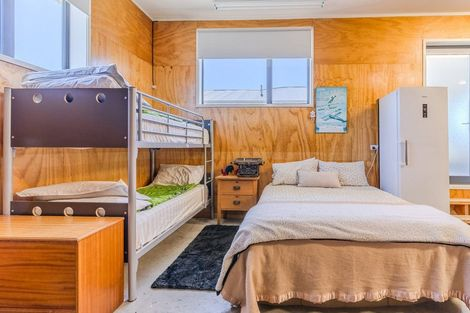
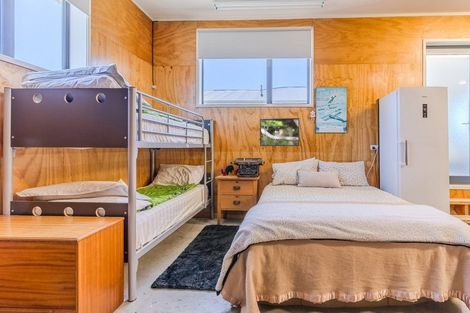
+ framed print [259,117,300,147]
